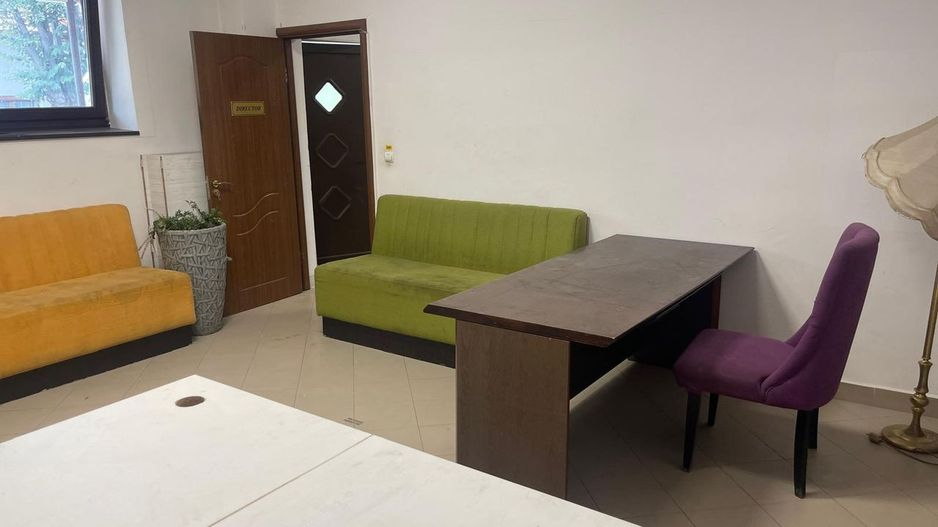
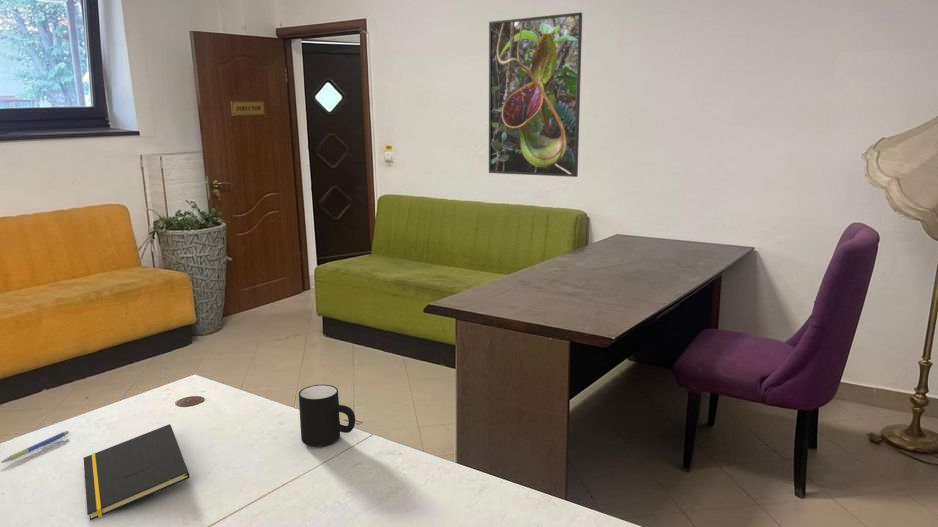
+ mug [298,384,356,447]
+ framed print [488,11,583,178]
+ pen [0,430,70,464]
+ notepad [83,423,190,522]
